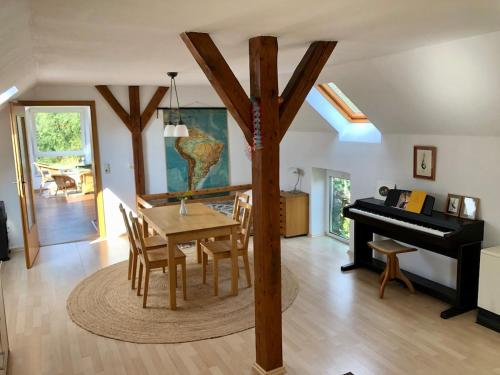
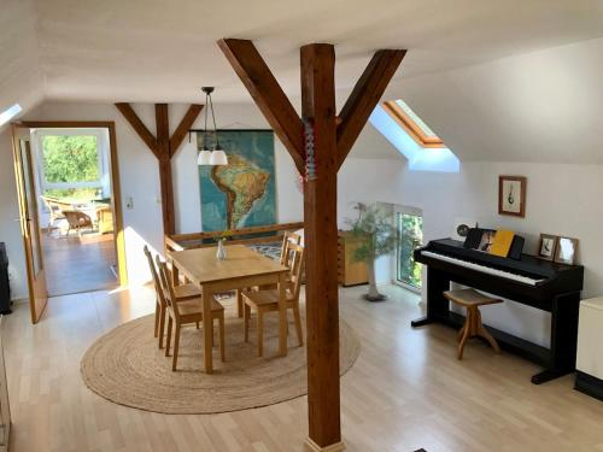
+ potted tree [340,201,418,300]
